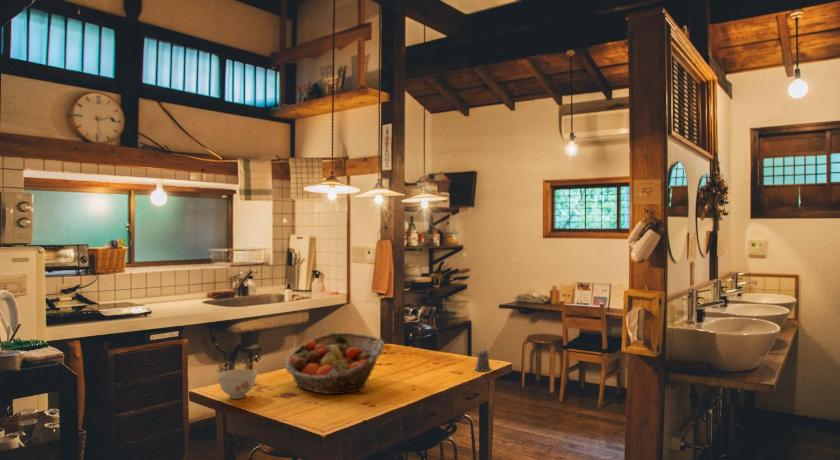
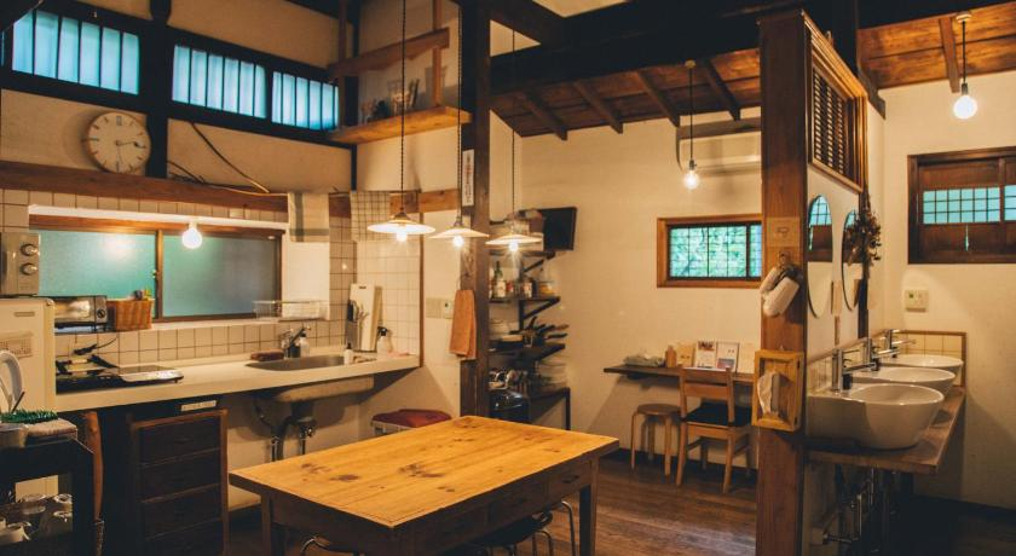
- fruit basket [284,332,385,395]
- bowl [217,368,258,400]
- pepper shaker [469,349,492,373]
